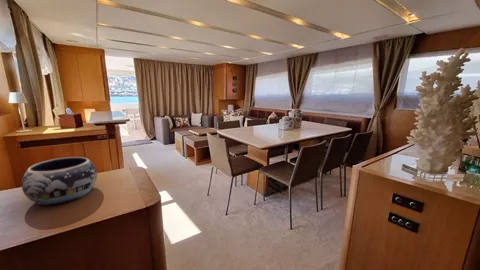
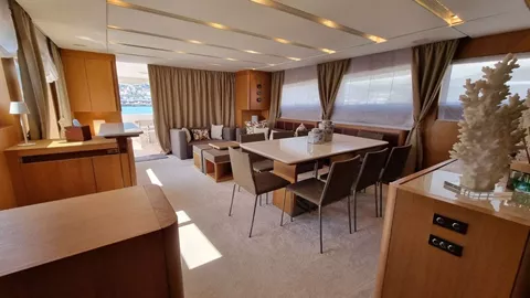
- decorative bowl [21,156,98,207]
